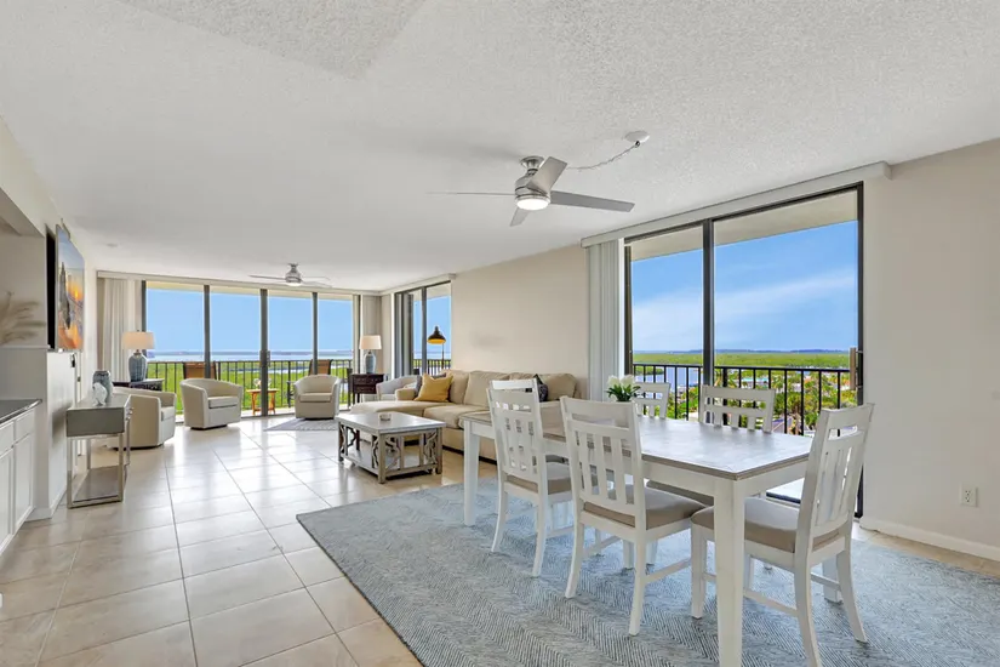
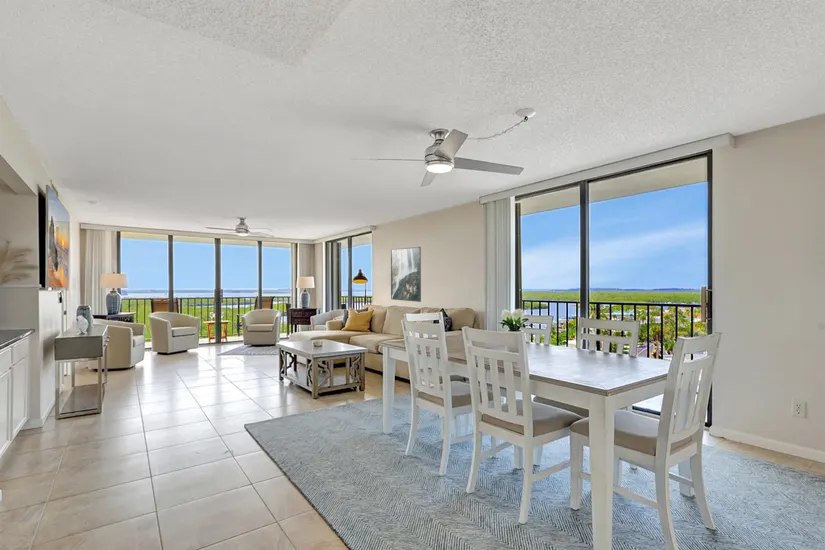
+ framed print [390,246,422,303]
